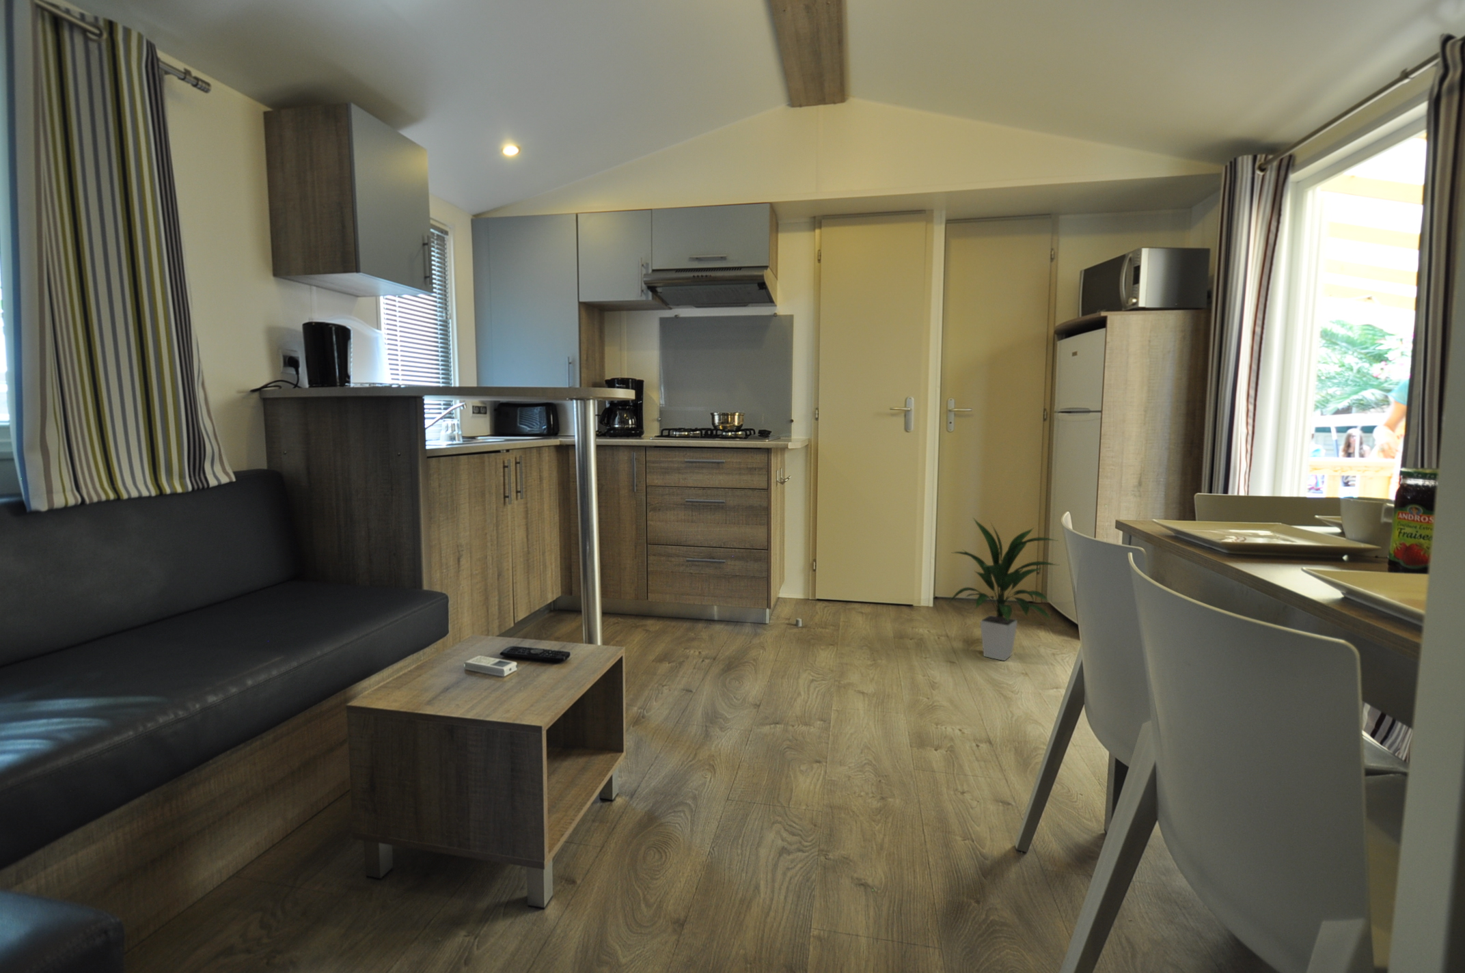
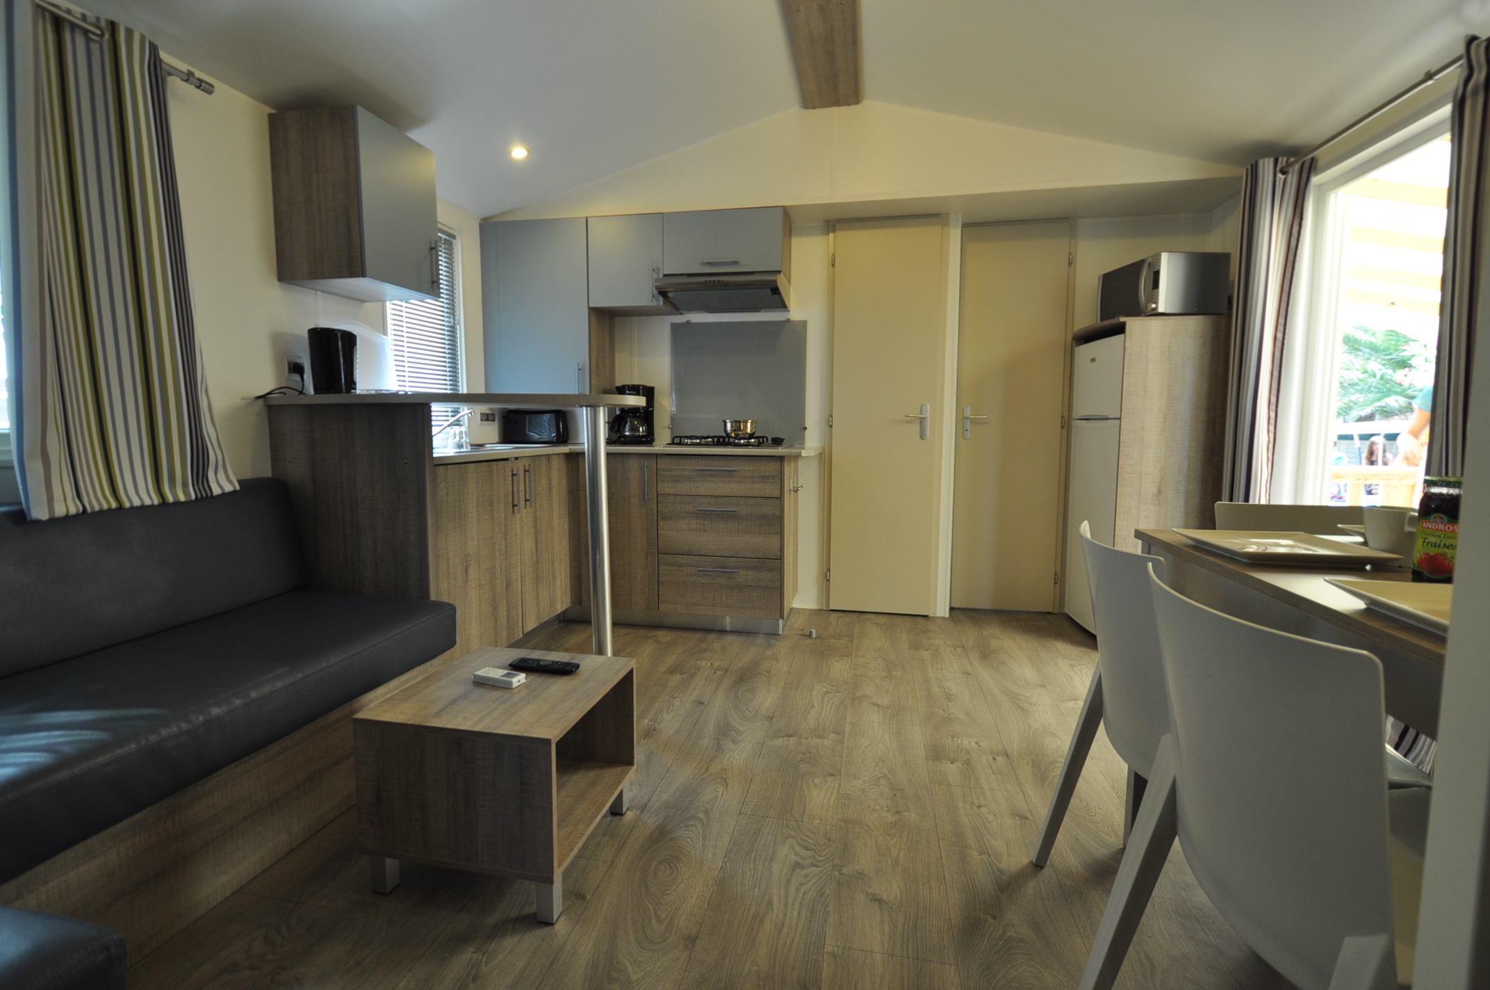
- indoor plant [946,516,1059,661]
